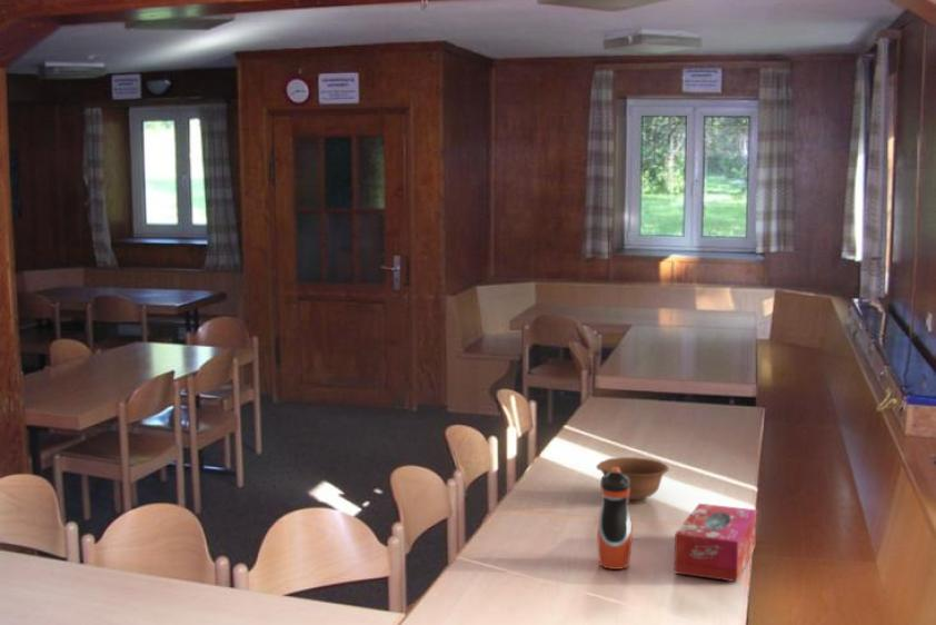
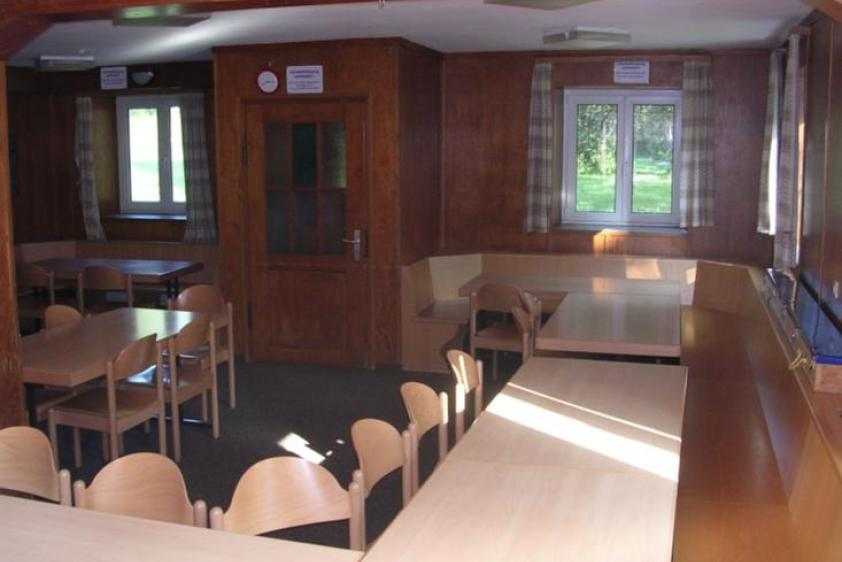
- tissue box [674,503,758,583]
- water bottle [596,467,634,571]
- bowl [595,456,670,505]
